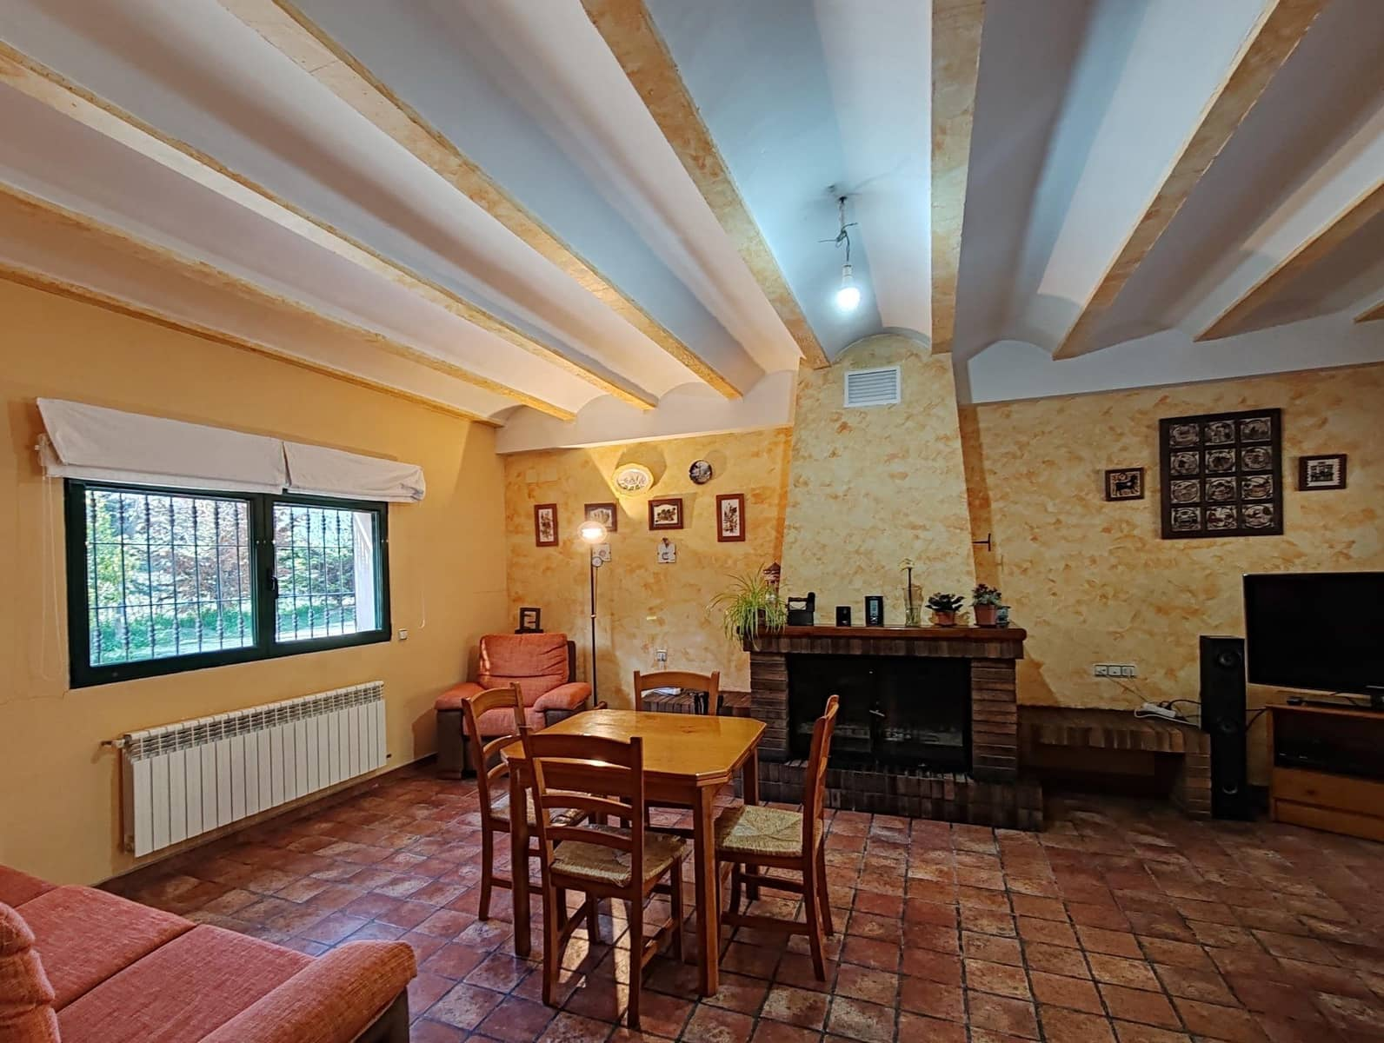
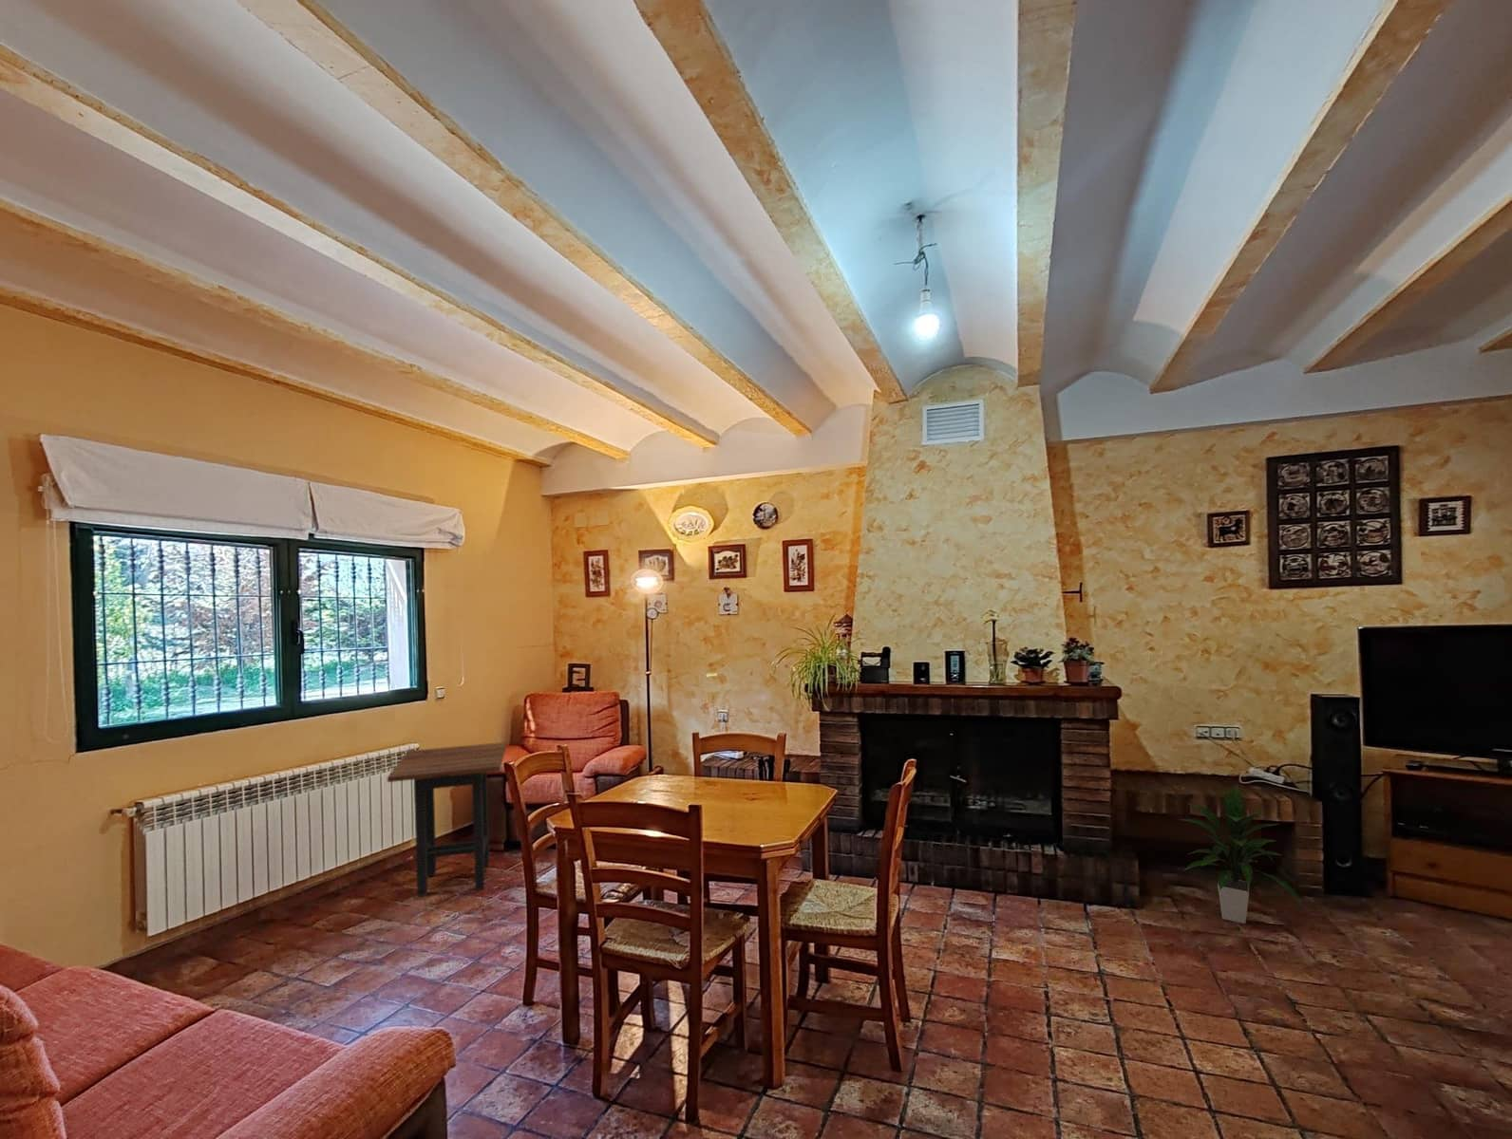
+ indoor plant [1179,784,1304,925]
+ side table [387,742,508,897]
